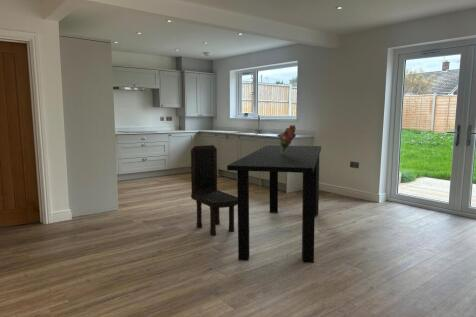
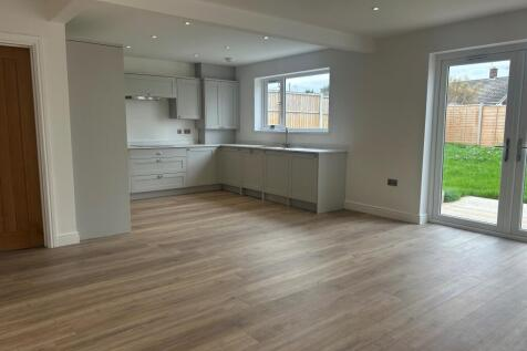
- bouquet [276,124,297,154]
- dining chair [190,144,238,237]
- dining table [226,144,322,264]
